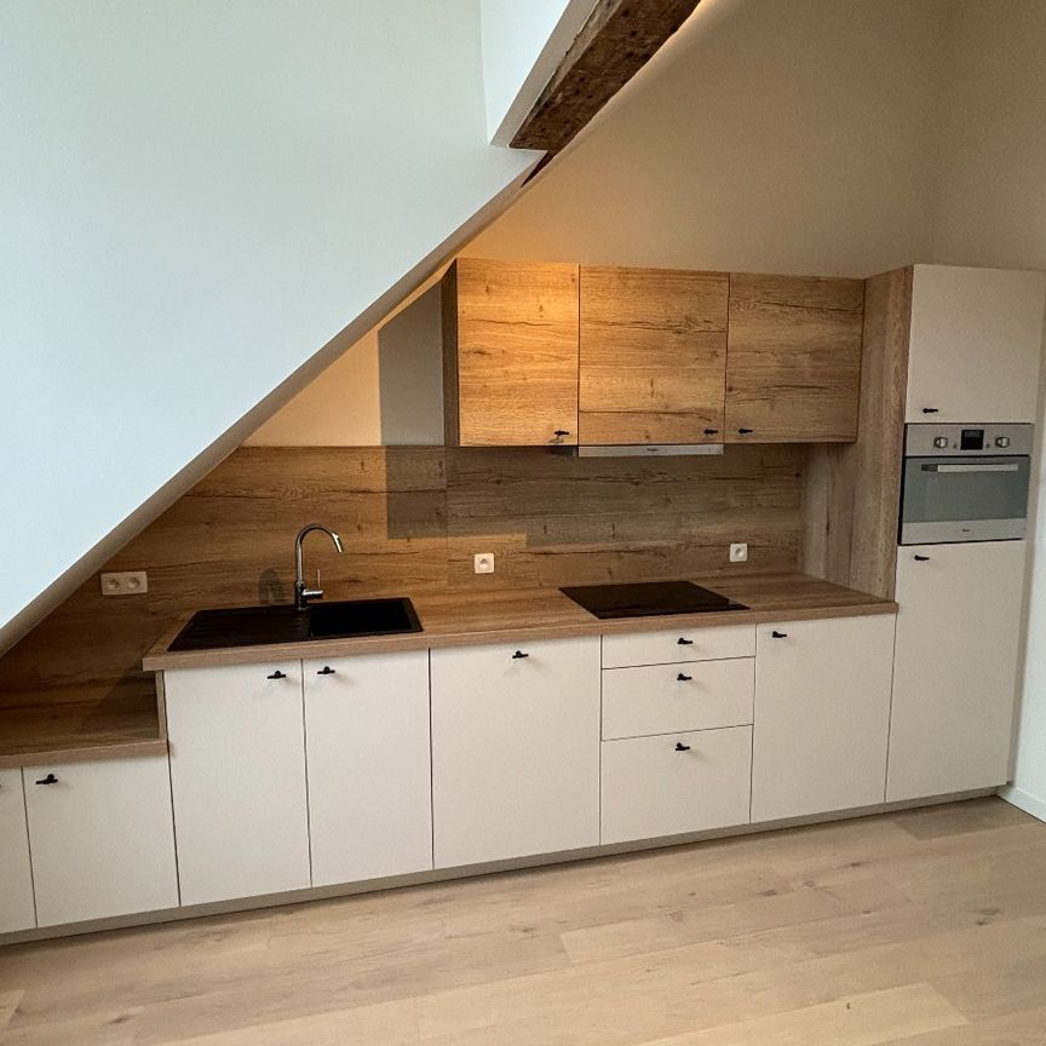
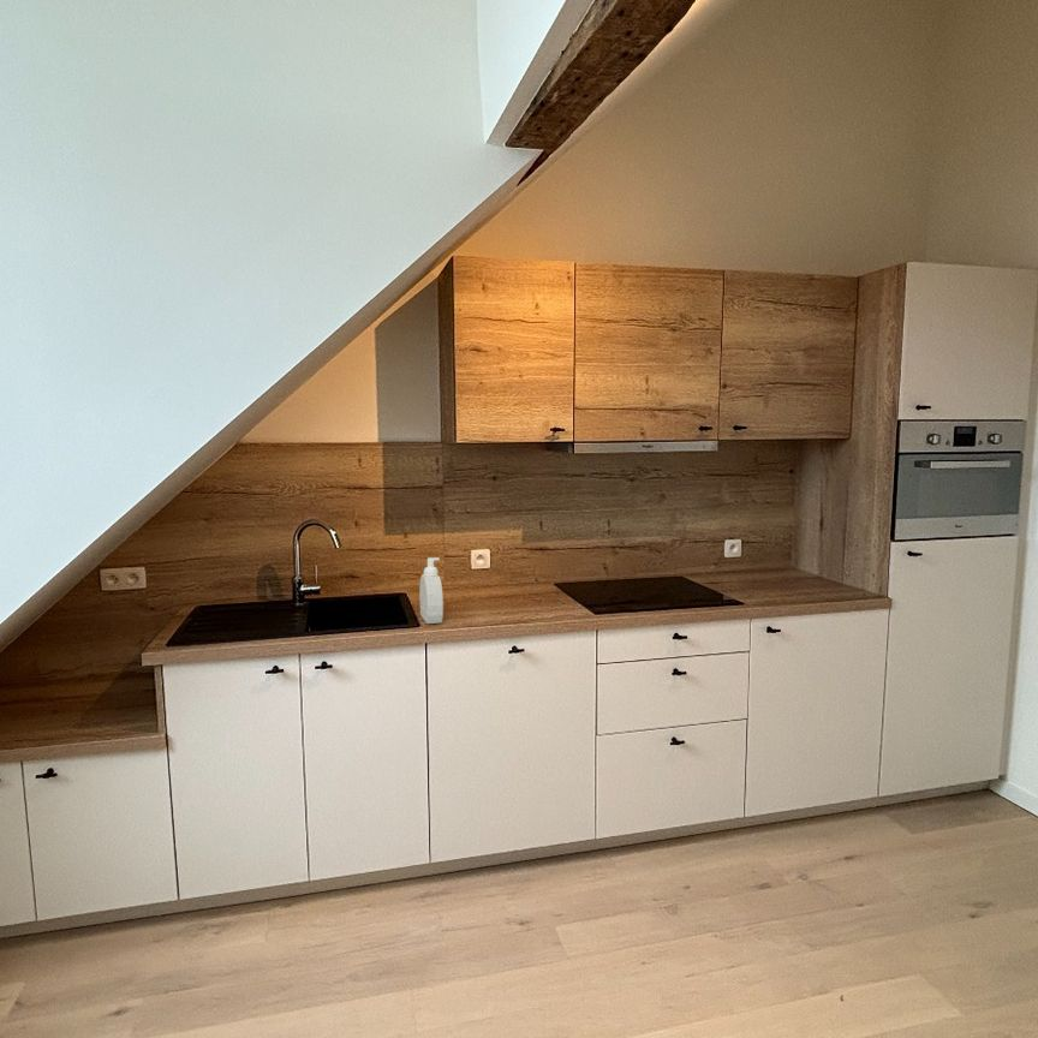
+ soap bottle [418,556,445,625]
